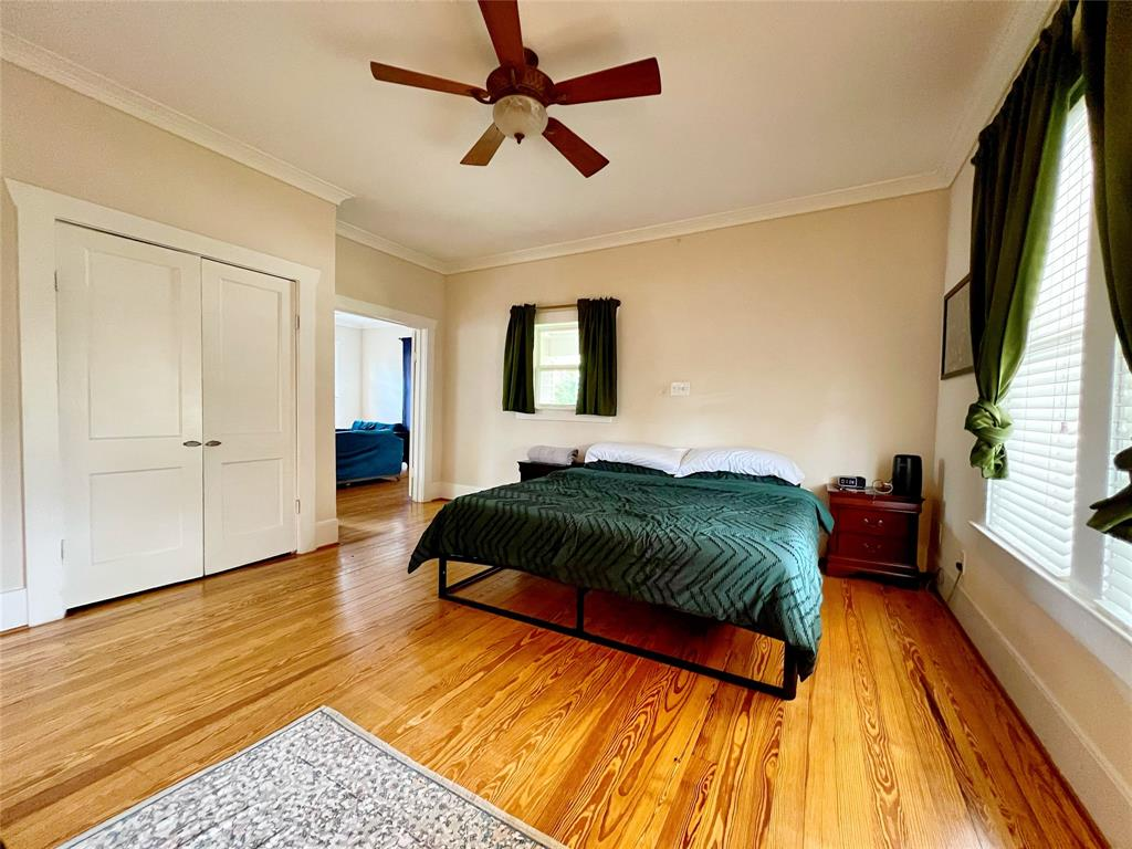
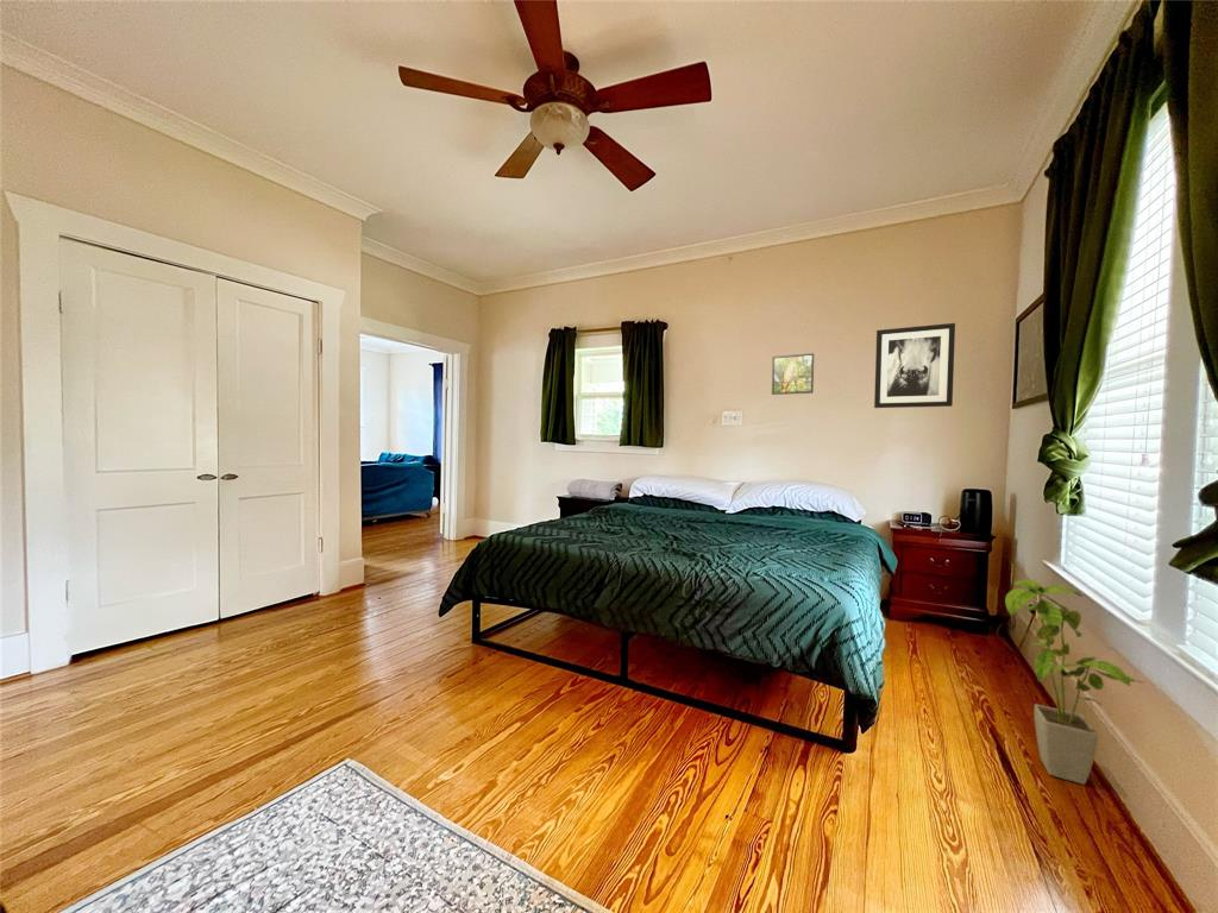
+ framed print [771,352,815,396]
+ wall art [873,322,956,409]
+ house plant [1004,579,1145,786]
